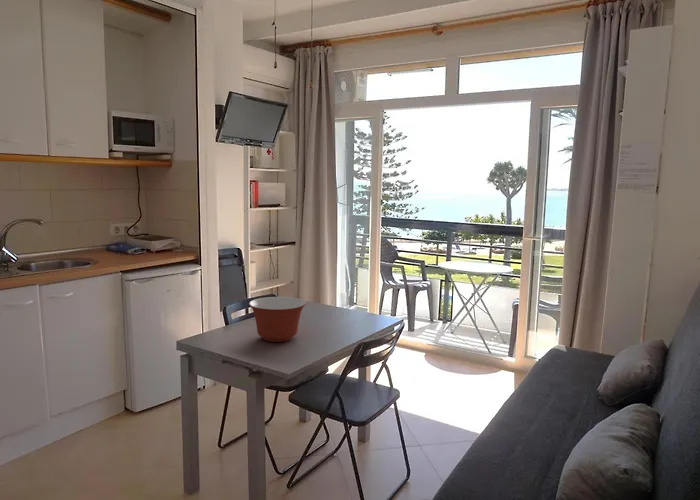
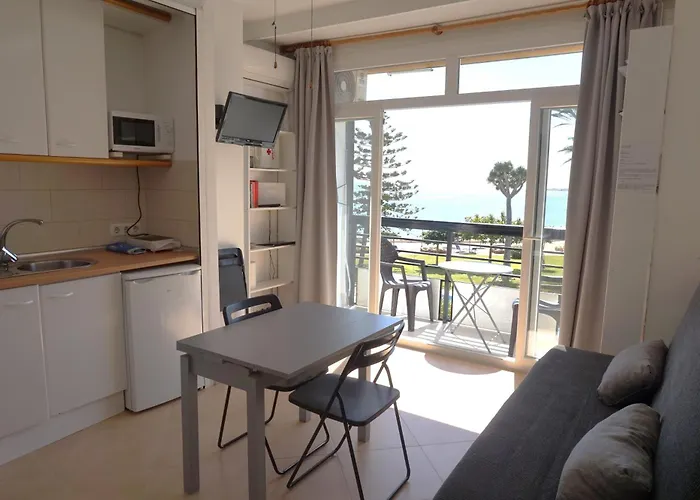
- mixing bowl [248,296,307,343]
